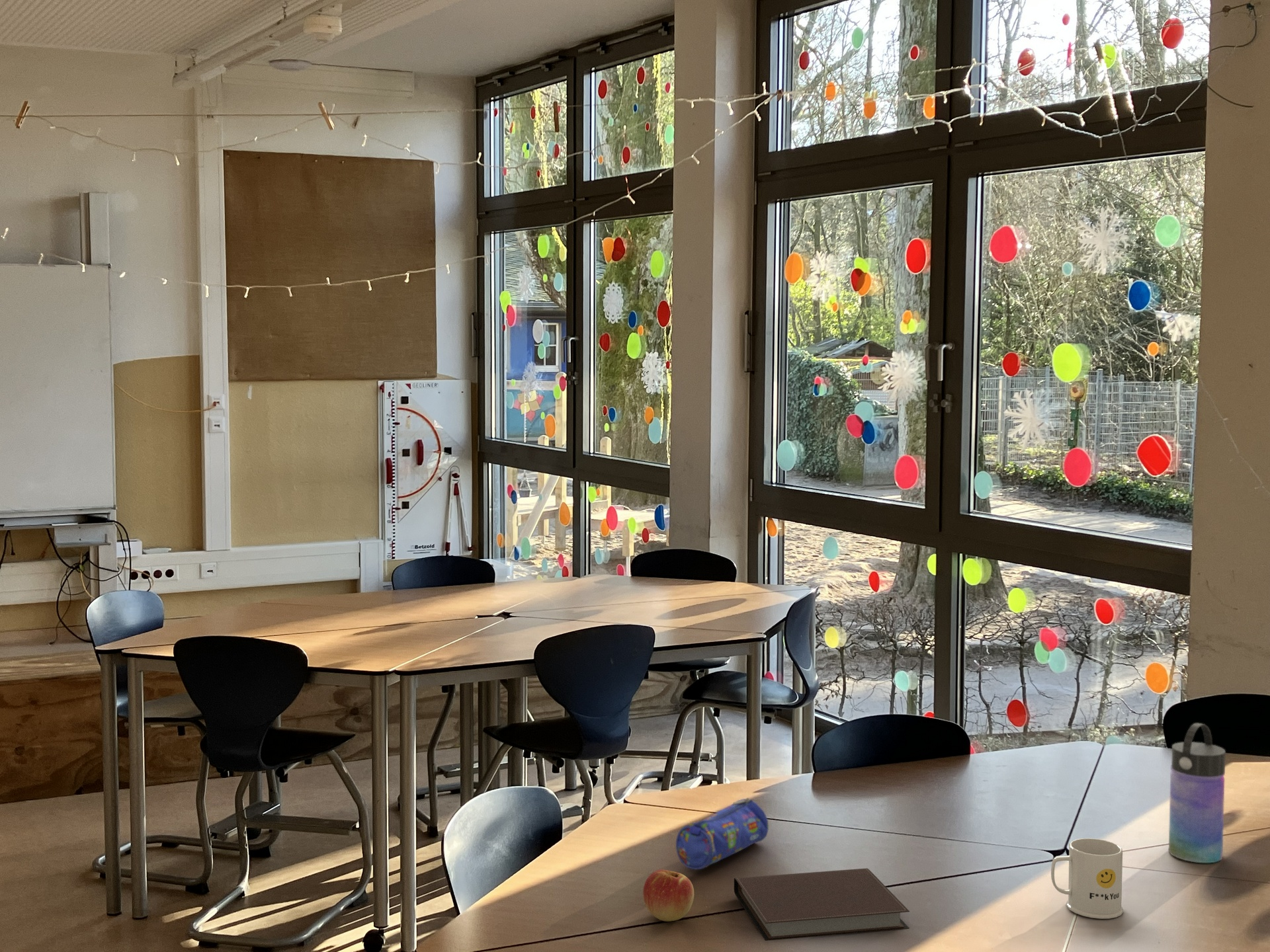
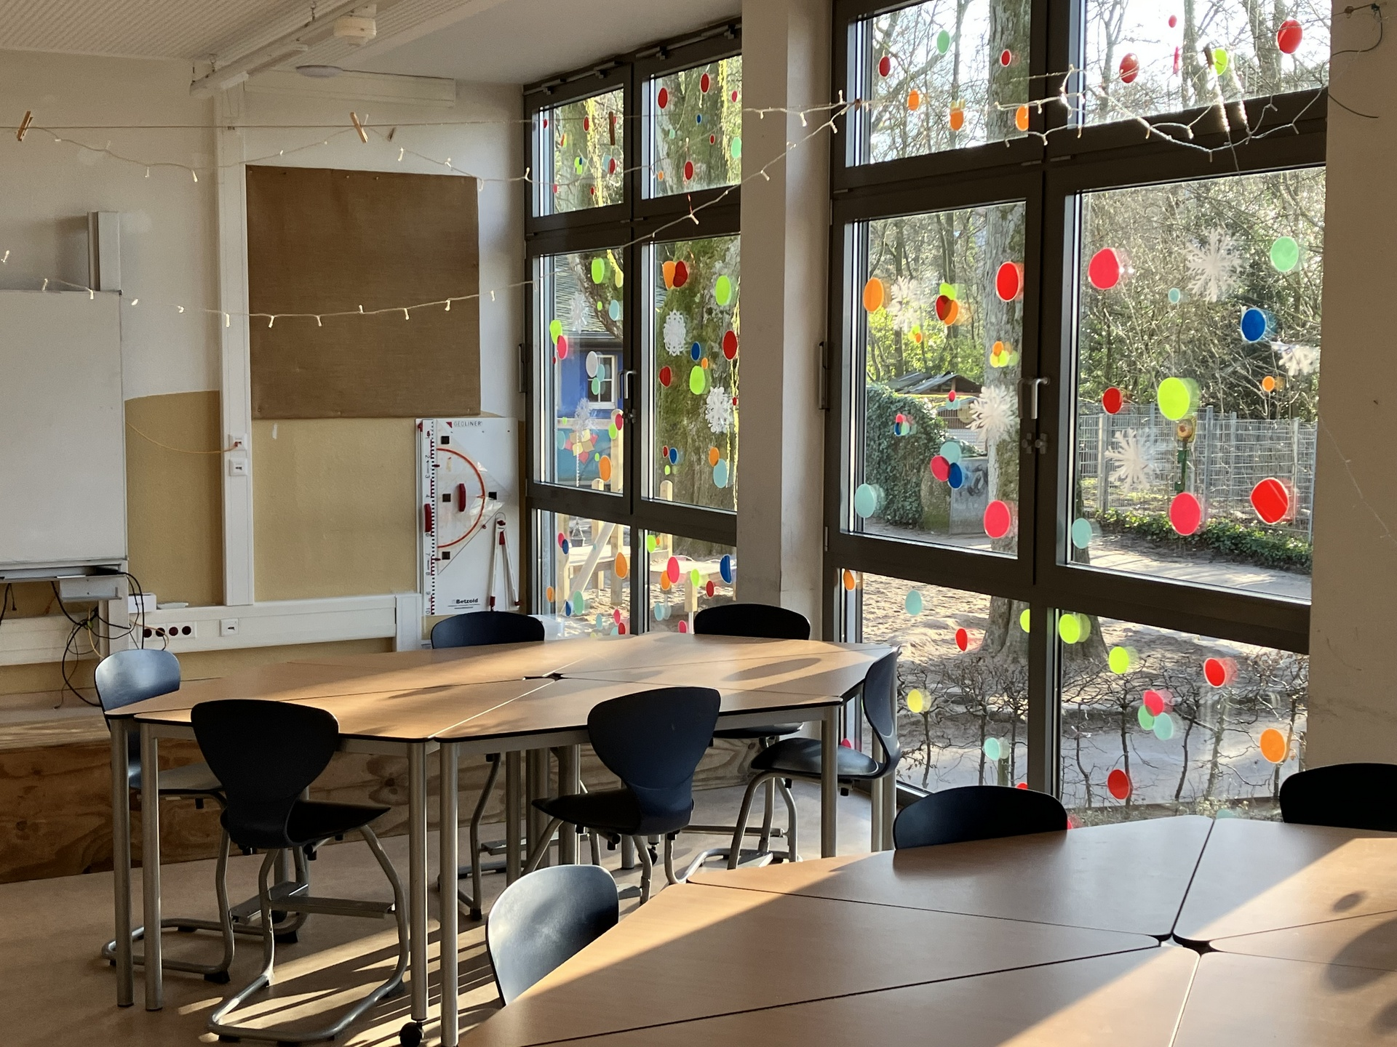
- water bottle [1168,723,1226,863]
- pencil case [675,797,769,870]
- apple [642,869,695,922]
- notebook [734,867,910,941]
- mug [1050,838,1124,920]
